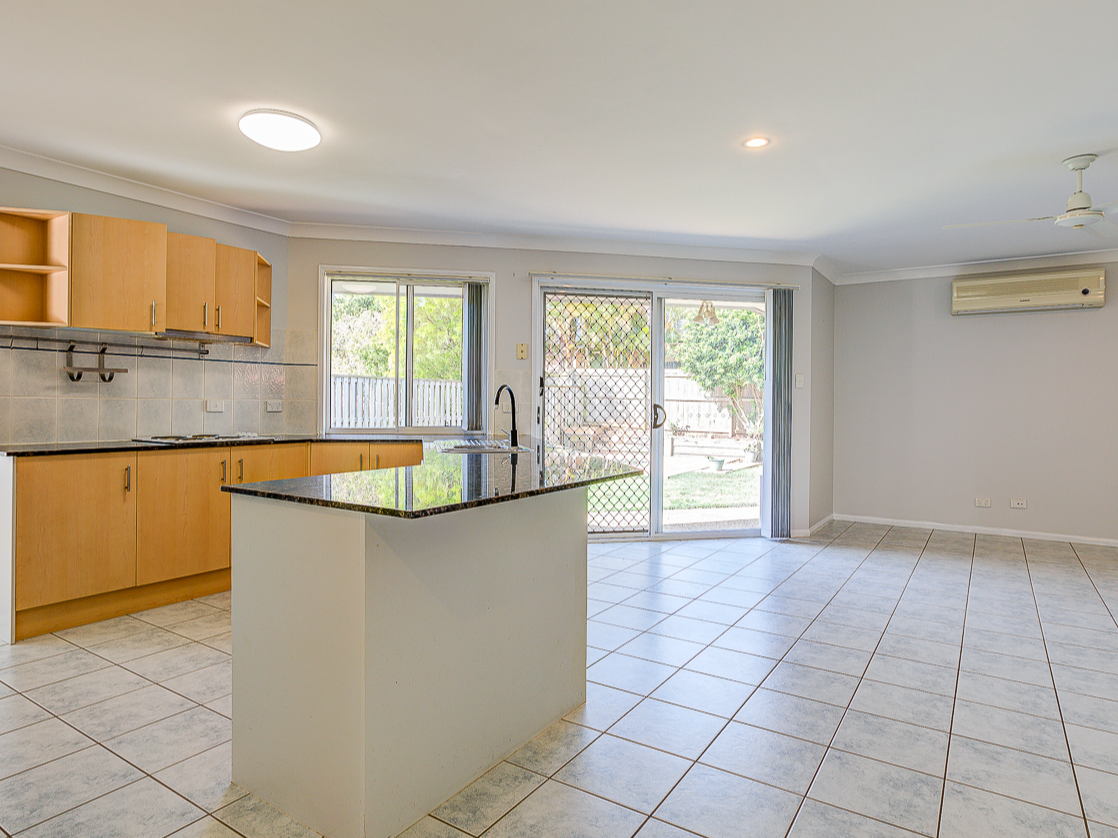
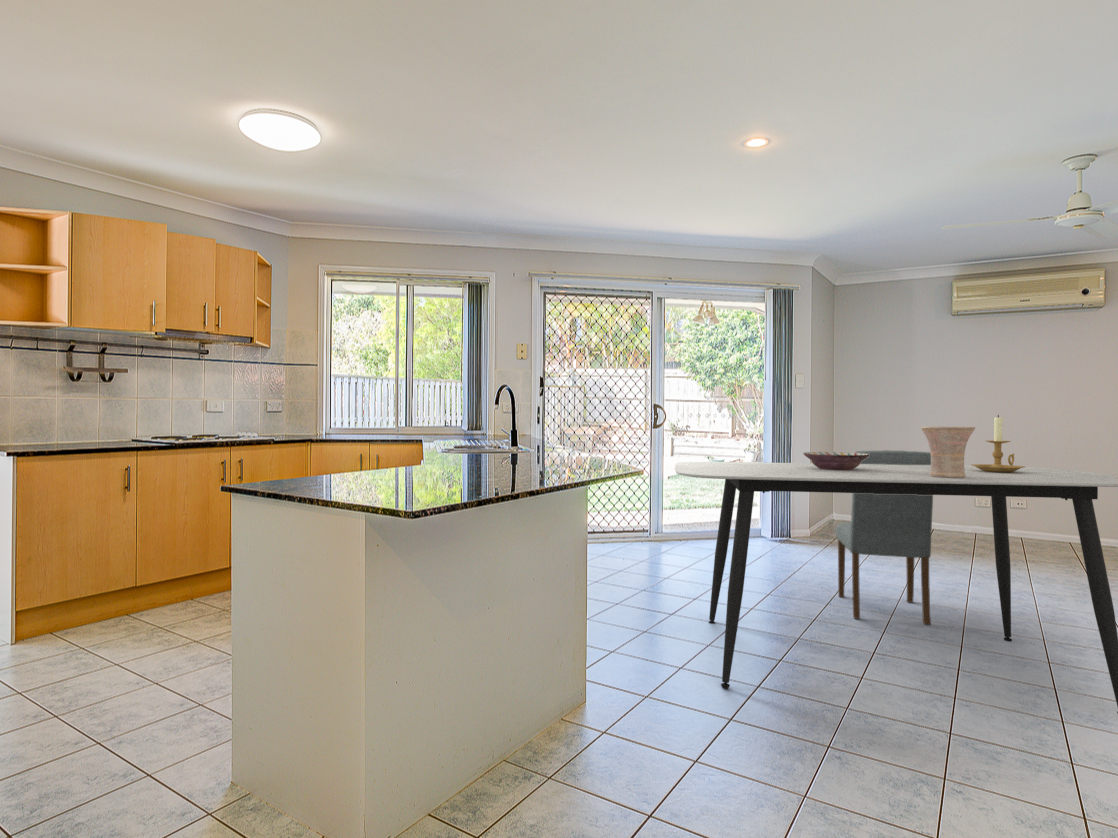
+ vase [920,425,976,478]
+ candle holder [970,414,1026,473]
+ decorative bowl [802,451,870,470]
+ dining chair [835,449,934,626]
+ dining table [674,461,1118,714]
